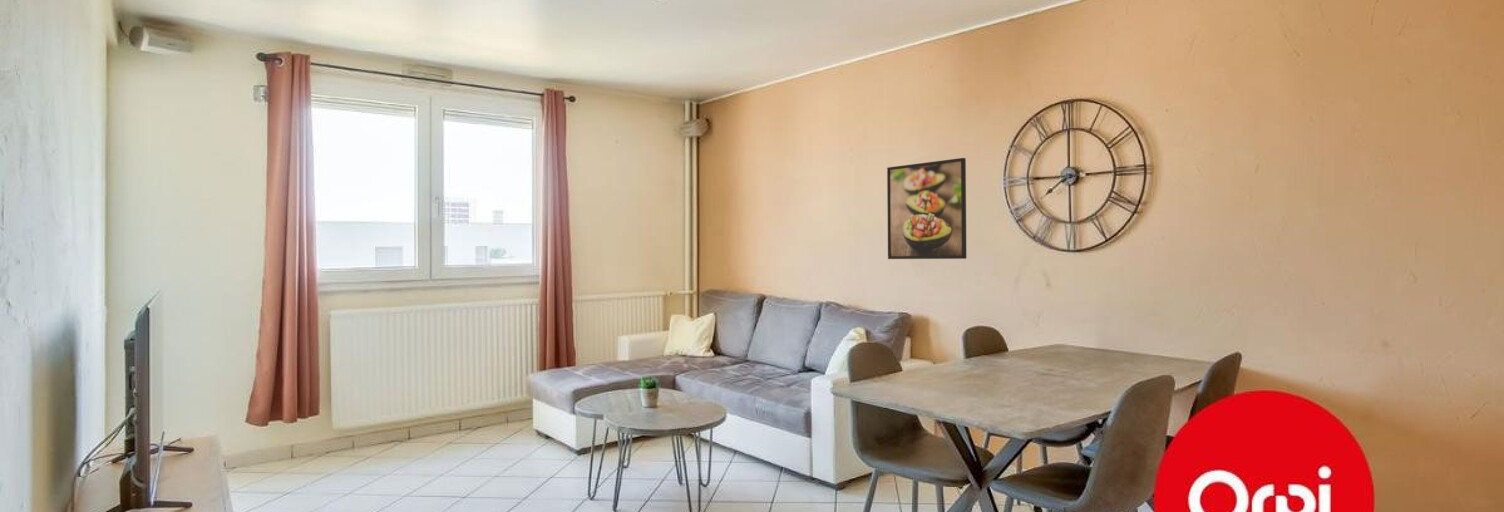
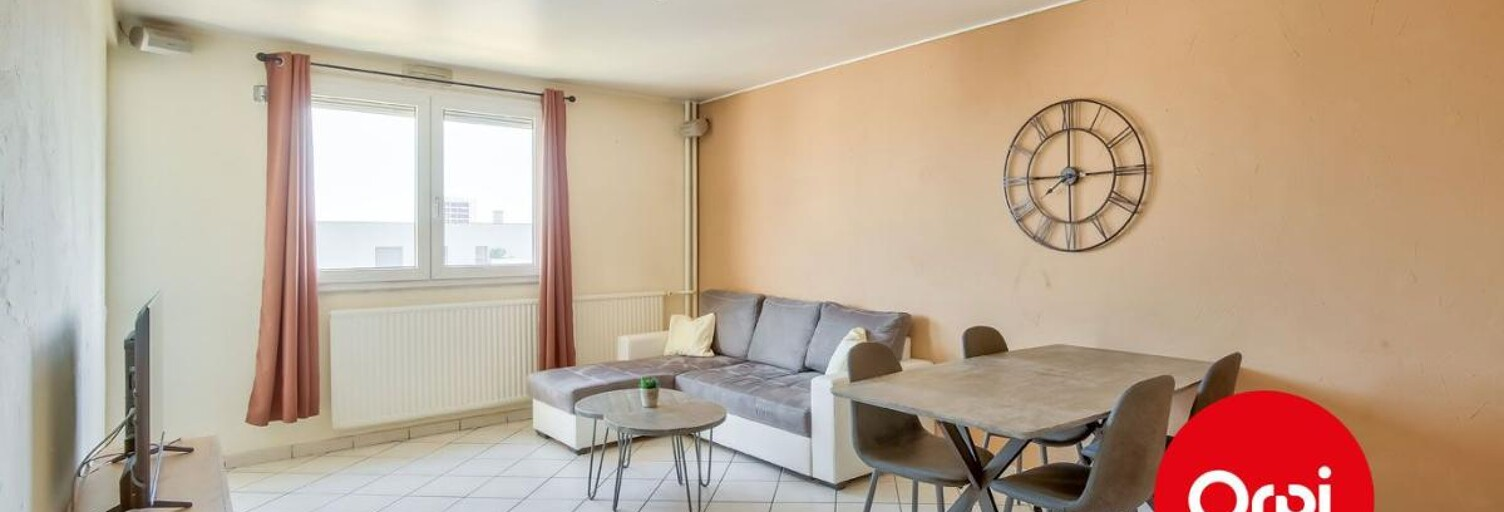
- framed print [886,157,967,260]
